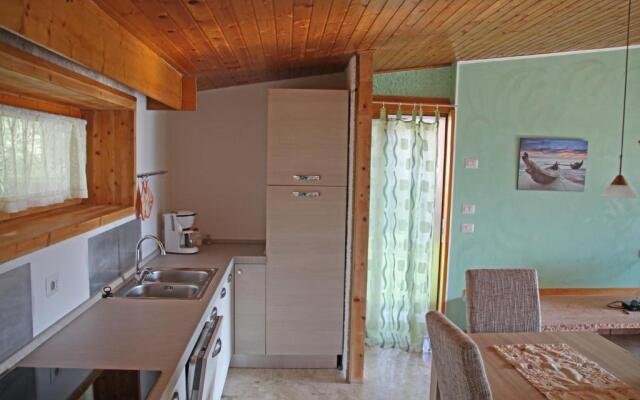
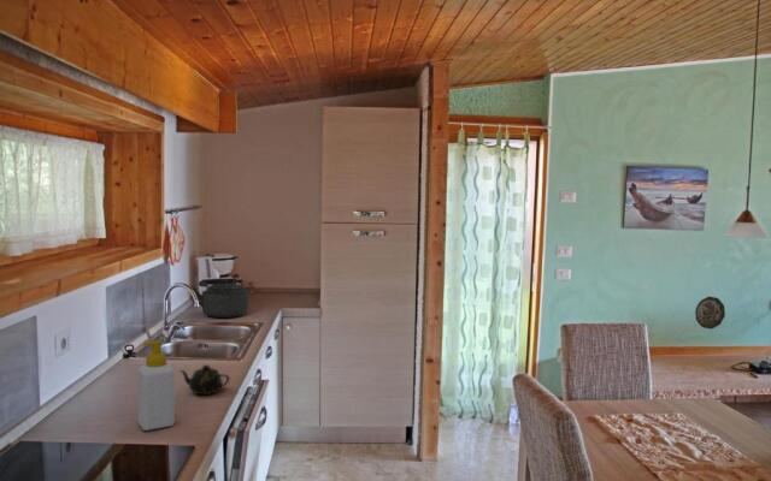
+ teapot [178,364,230,396]
+ decorative plate [694,296,726,329]
+ kettle [190,277,249,319]
+ soap bottle [137,339,176,432]
